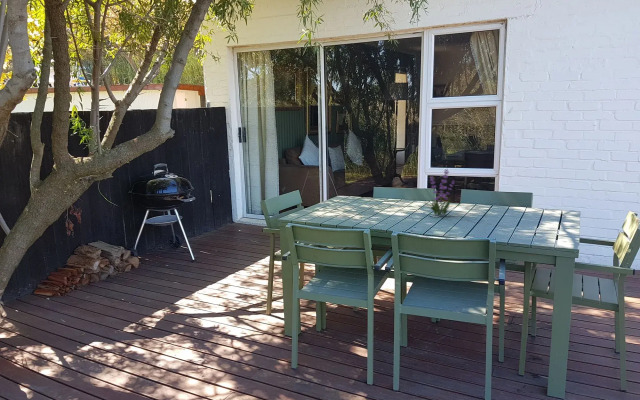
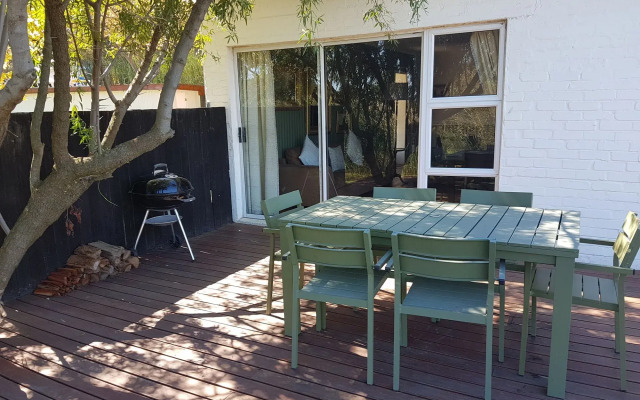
- plant [425,168,456,217]
